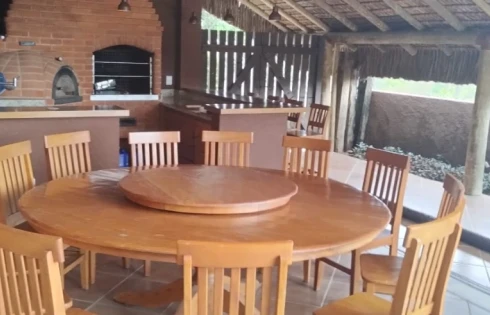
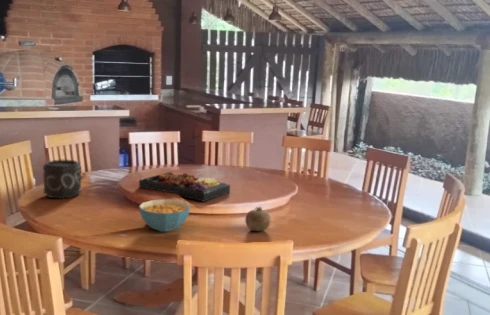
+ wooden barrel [42,159,84,200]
+ fruit [244,205,272,232]
+ food platter [138,171,231,203]
+ cereal bowl [138,198,191,233]
